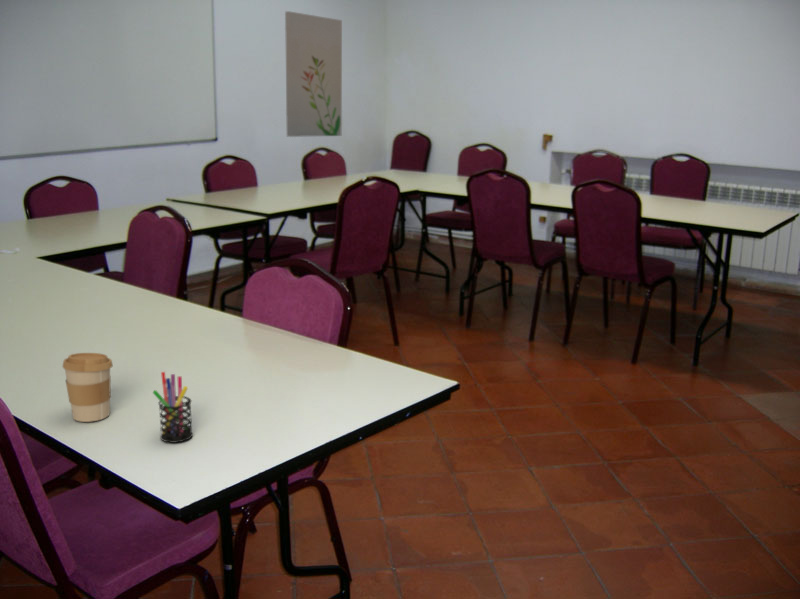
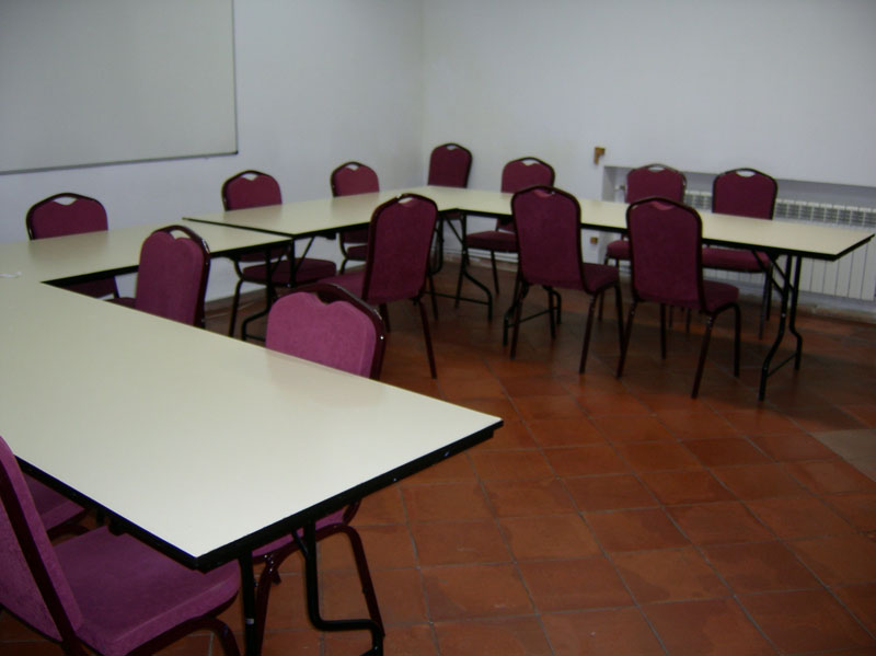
- pen holder [152,371,194,444]
- wall art [284,10,343,138]
- coffee cup [61,352,114,423]
